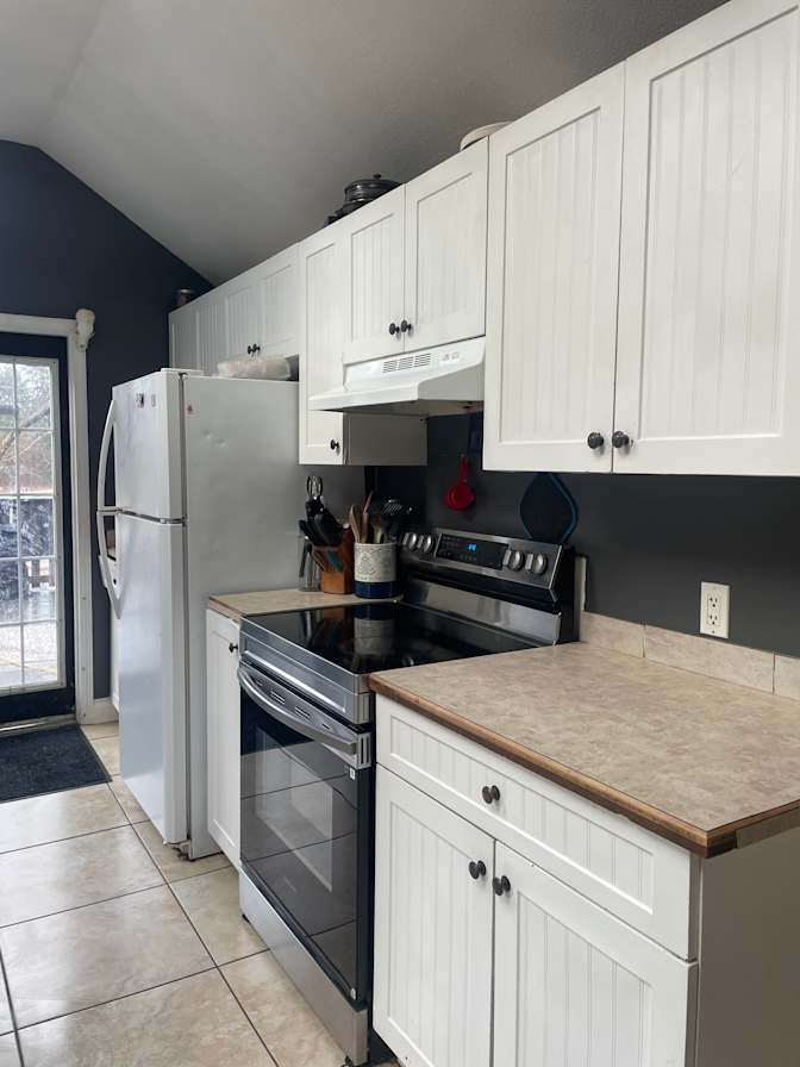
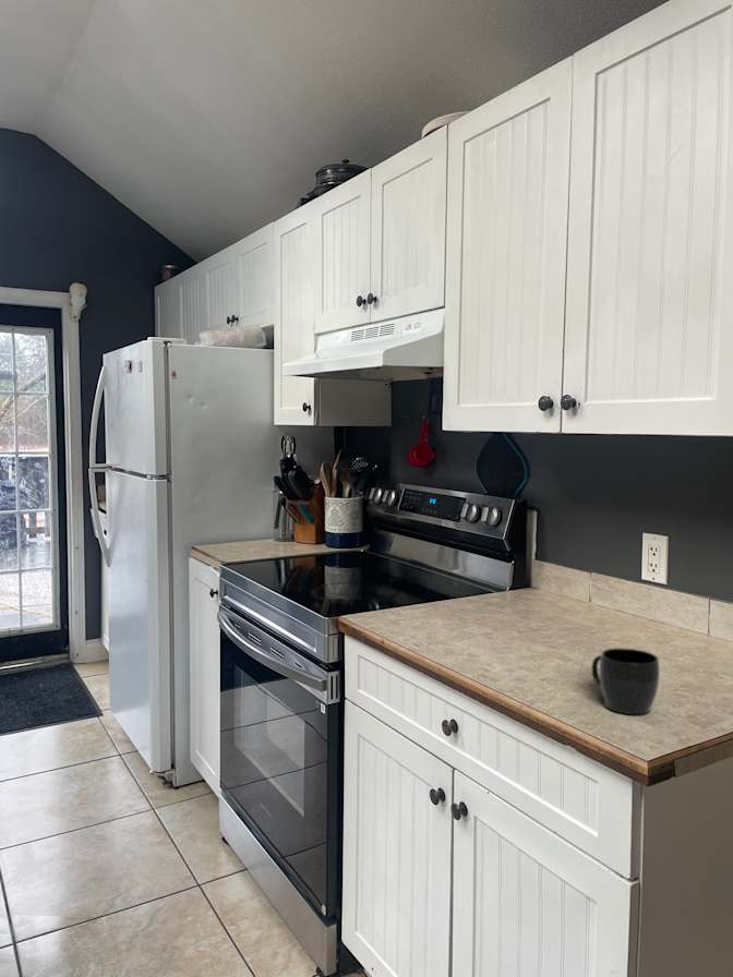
+ mug [590,647,661,715]
